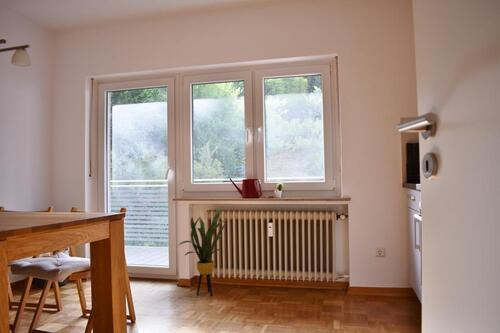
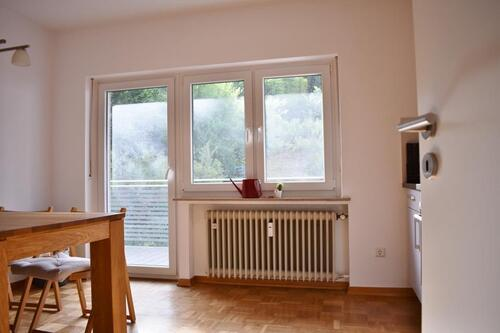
- house plant [177,207,230,297]
